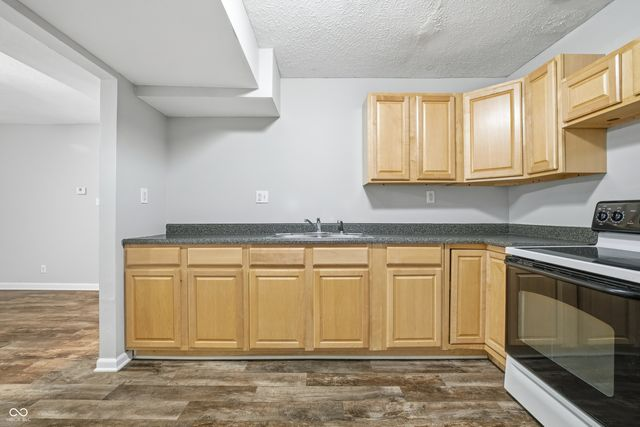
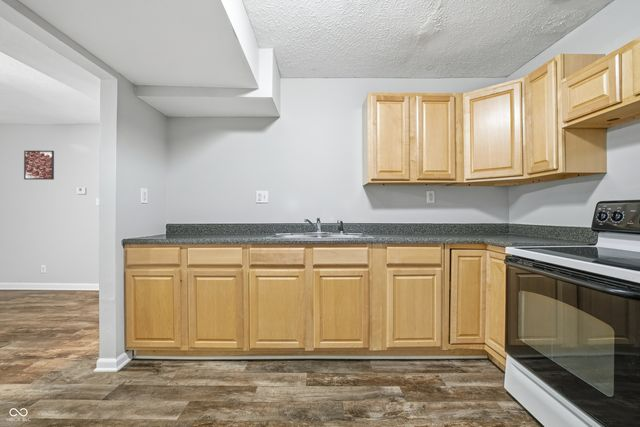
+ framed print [23,150,55,181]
